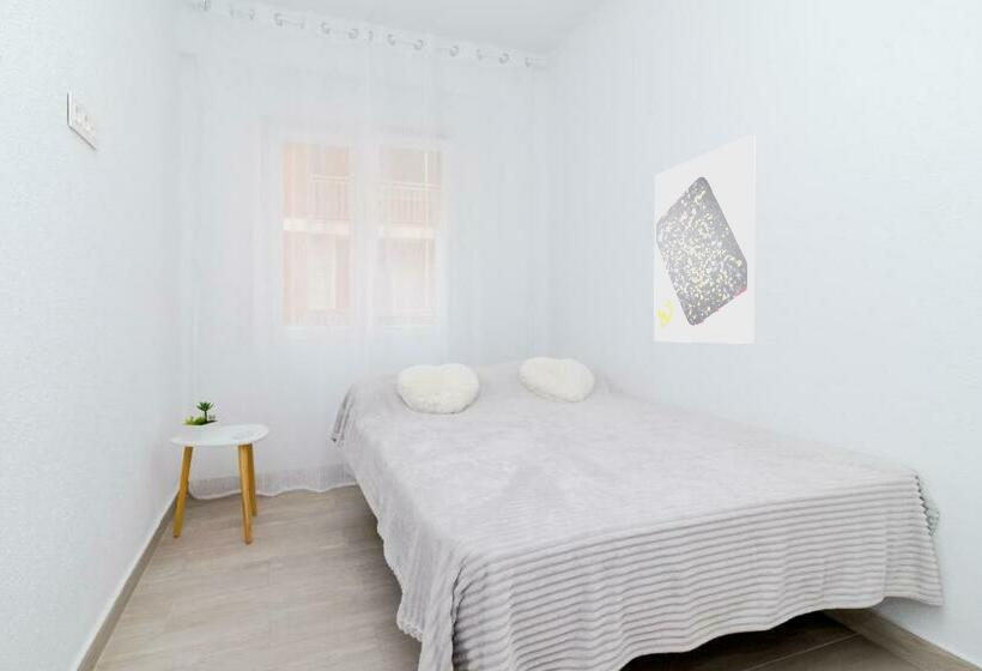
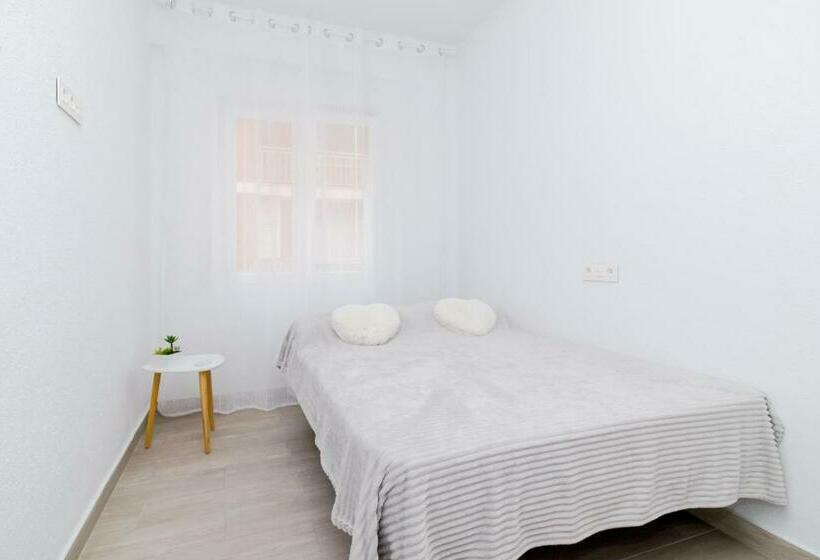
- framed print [653,134,756,345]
